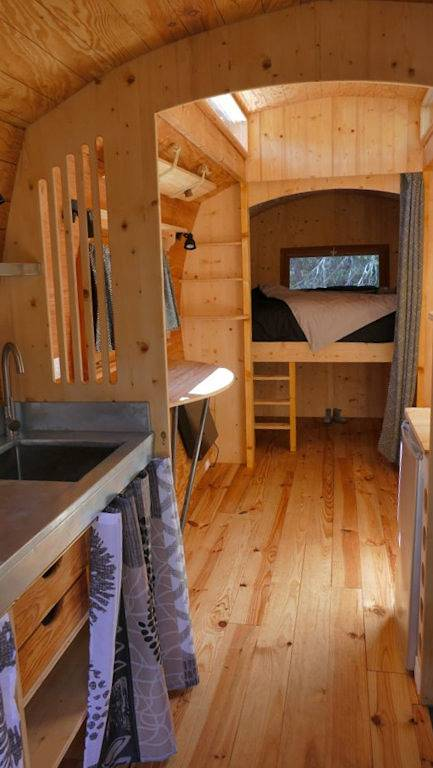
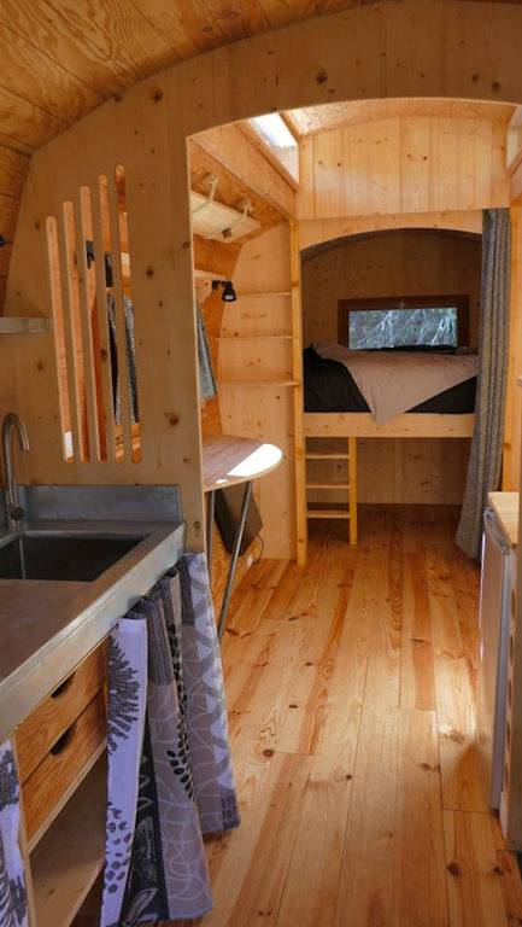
- boots [322,407,347,425]
